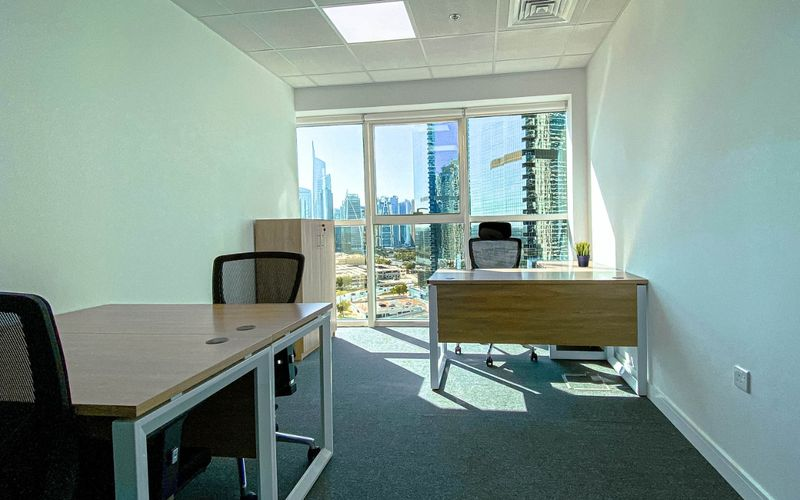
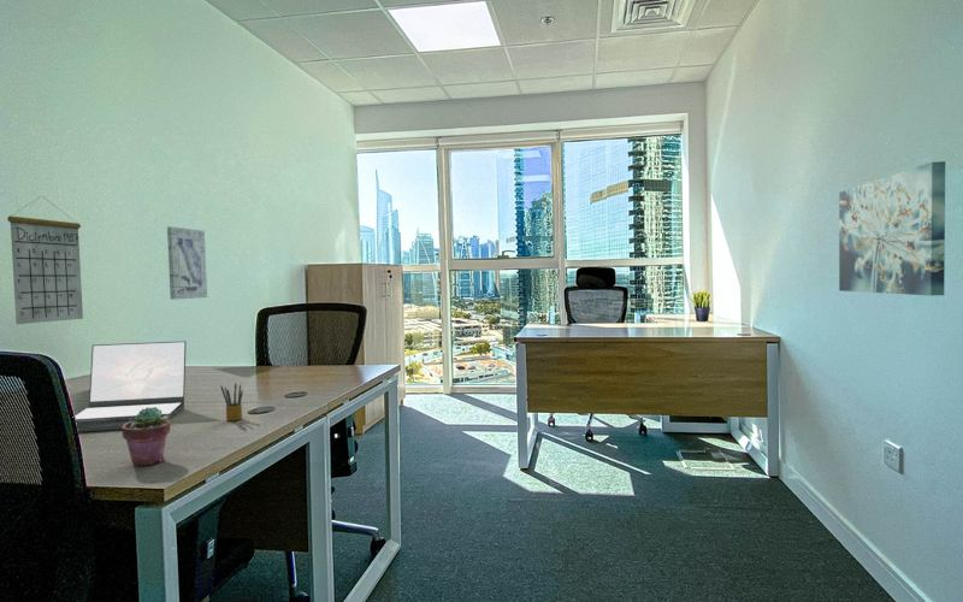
+ laptop [73,340,188,433]
+ potted succulent [122,407,172,467]
+ calendar [6,195,84,325]
+ wall art [166,225,208,301]
+ pencil box [219,383,244,421]
+ wall art [838,160,946,297]
